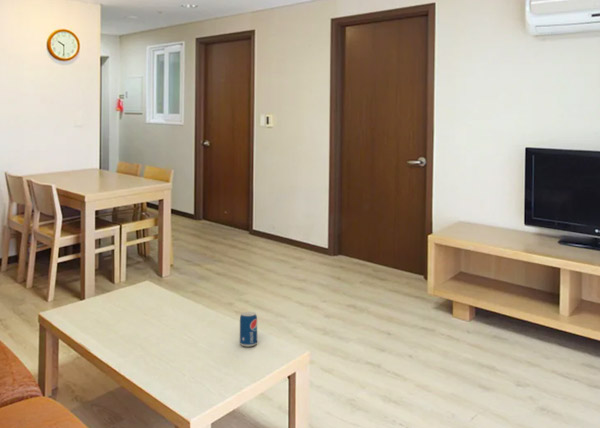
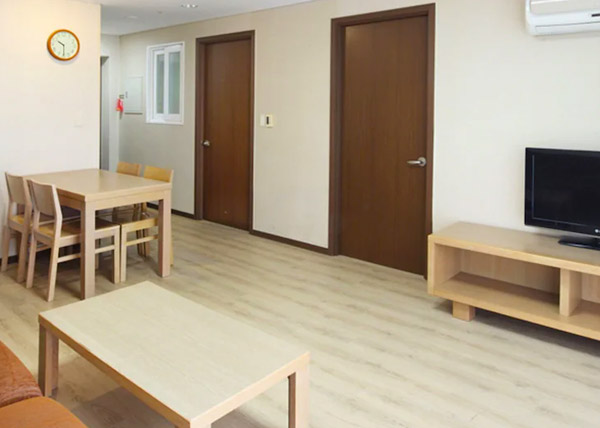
- beverage can [239,311,258,348]
